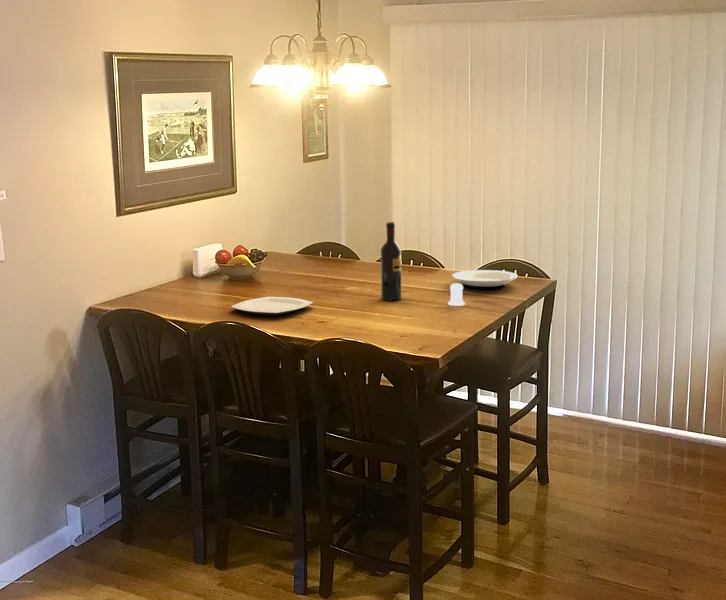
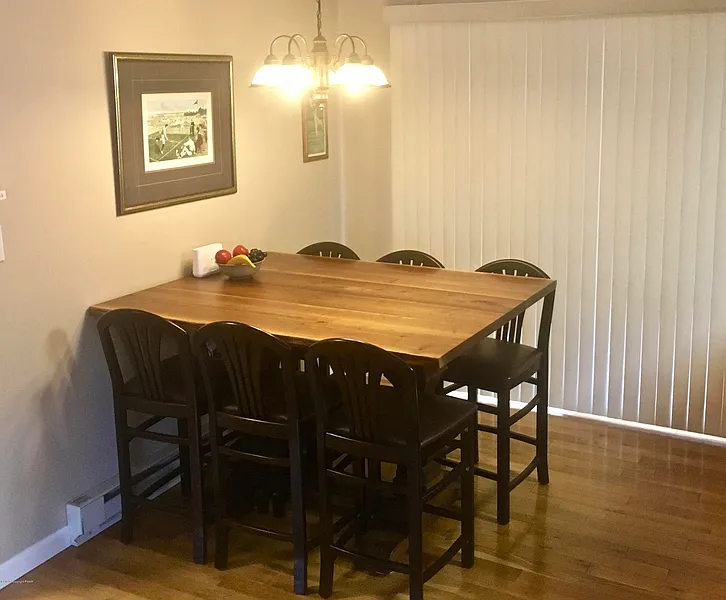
- plate [451,269,519,290]
- wine bottle [380,221,403,301]
- salt shaker [447,282,466,307]
- plate [230,296,314,316]
